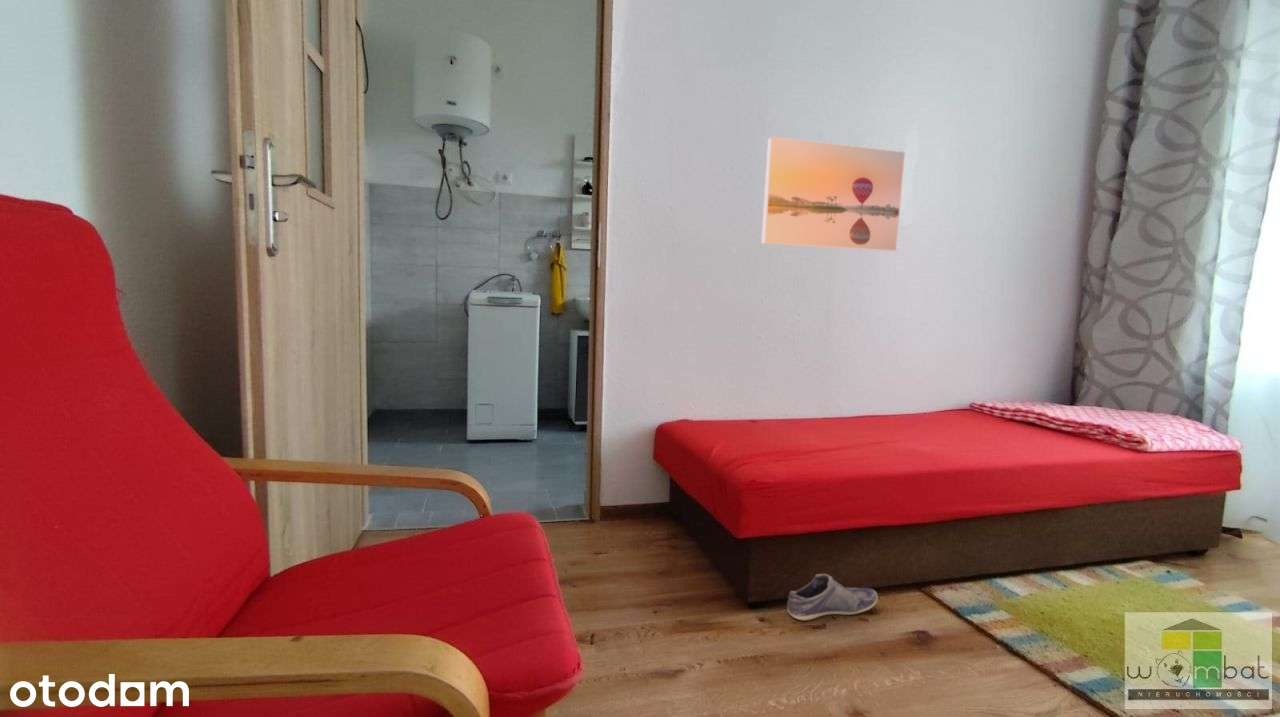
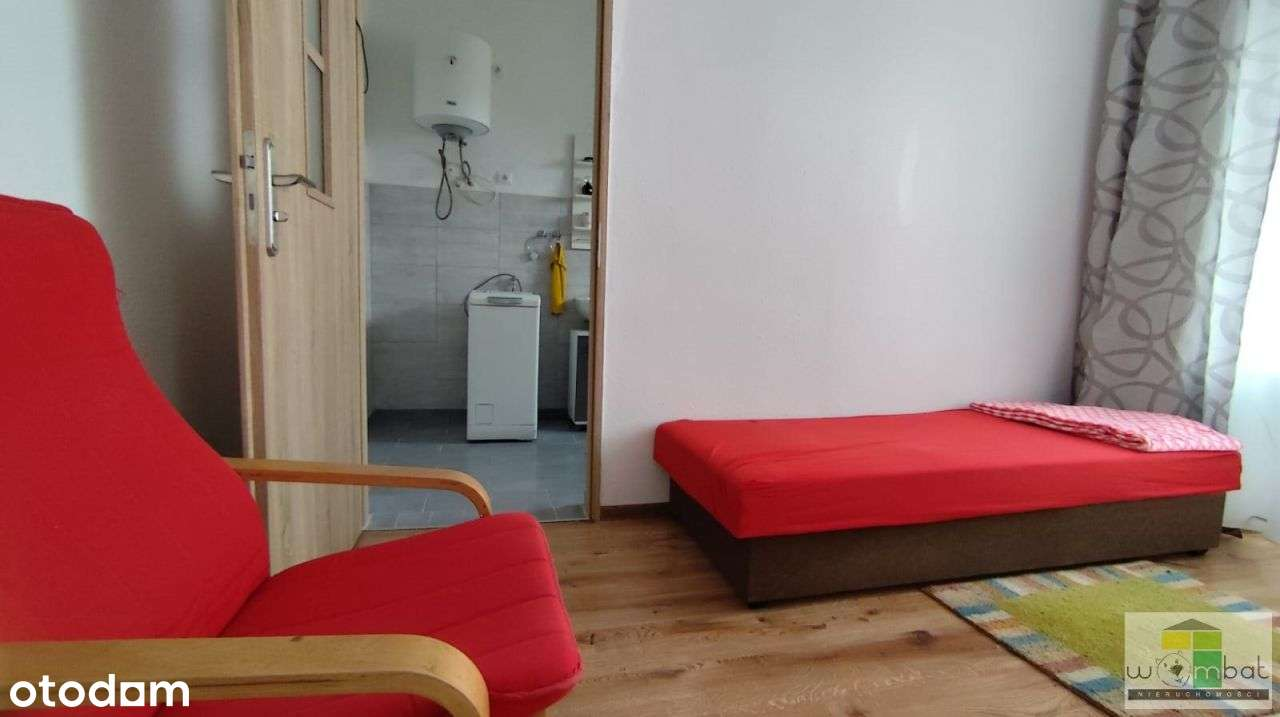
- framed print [760,136,906,253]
- shoe [786,573,879,621]
